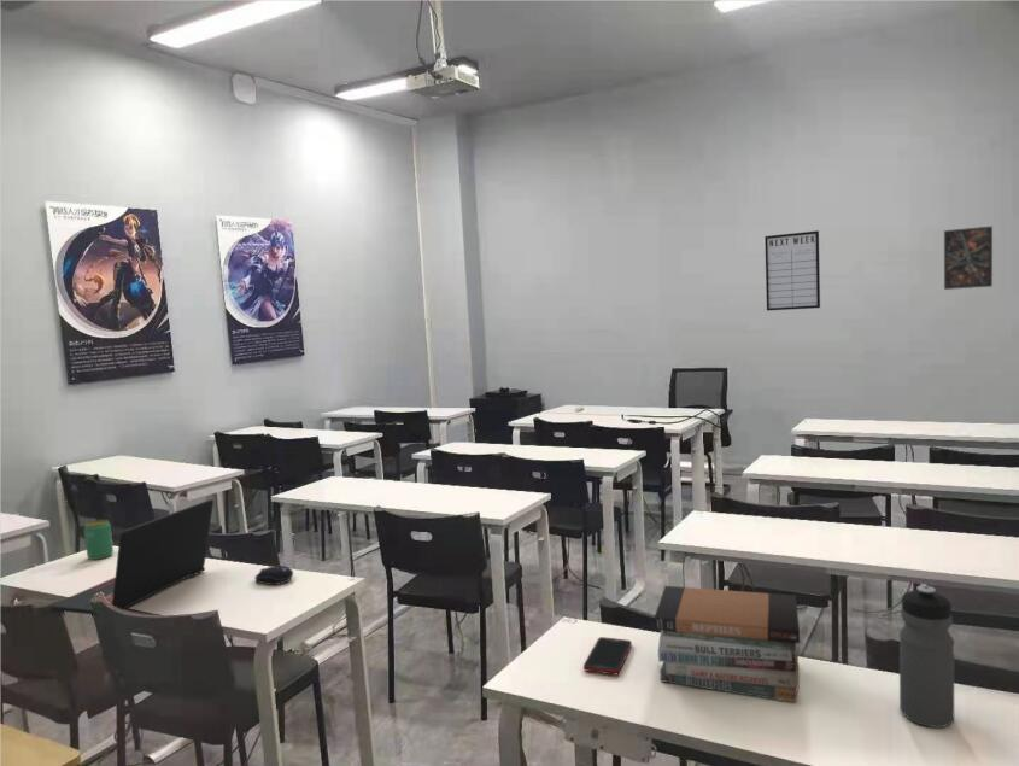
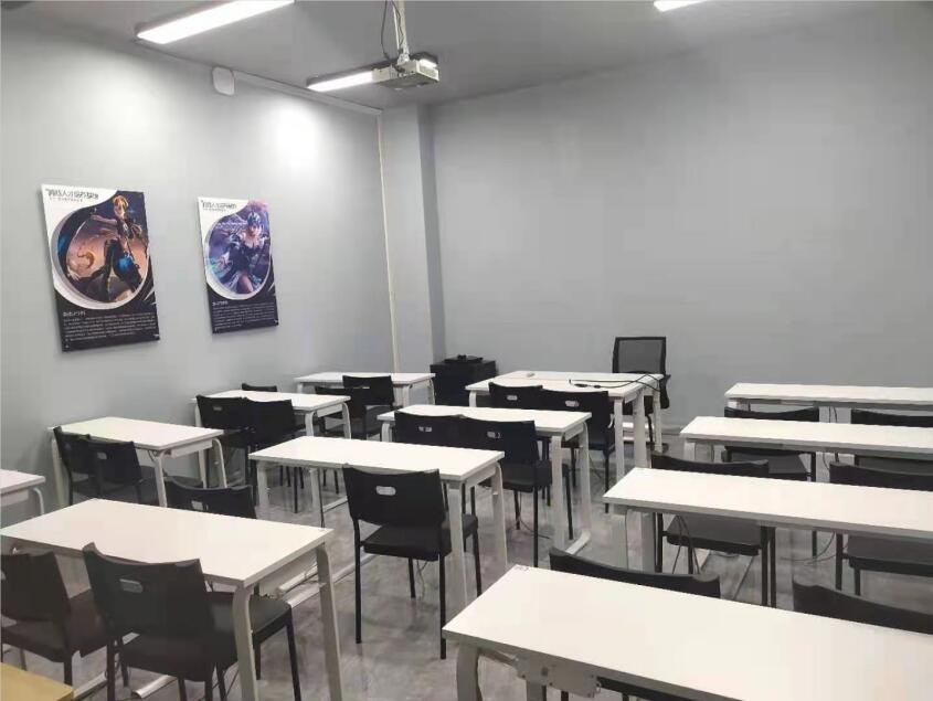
- book stack [654,585,801,703]
- water bottle [898,584,955,729]
- beverage can [83,519,115,561]
- writing board [763,229,821,311]
- laptop [49,498,215,616]
- computer mouse [253,565,294,586]
- cell phone [582,636,633,676]
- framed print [943,224,994,291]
